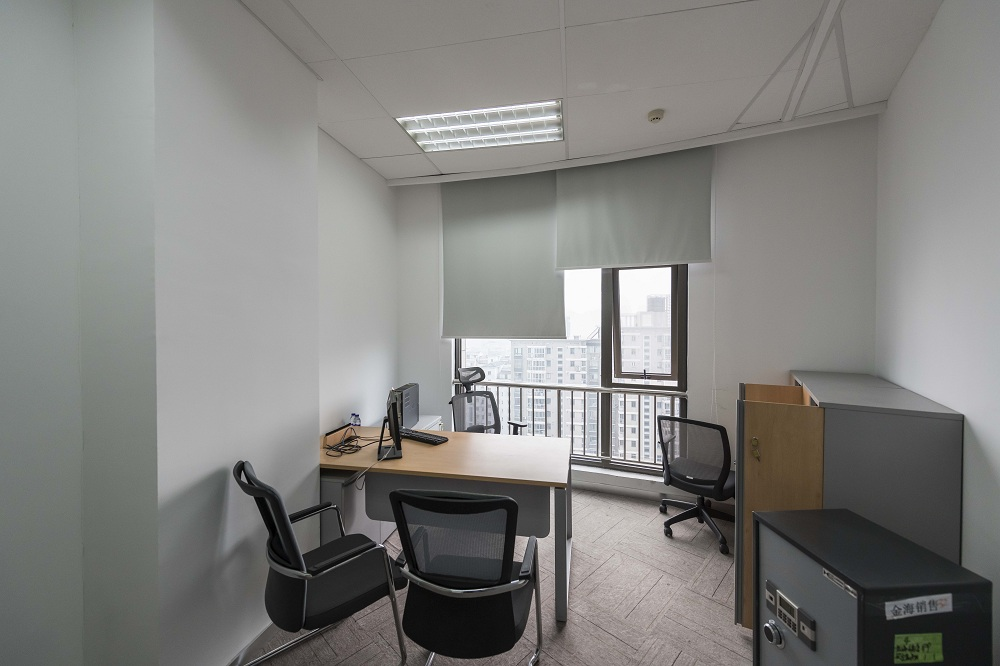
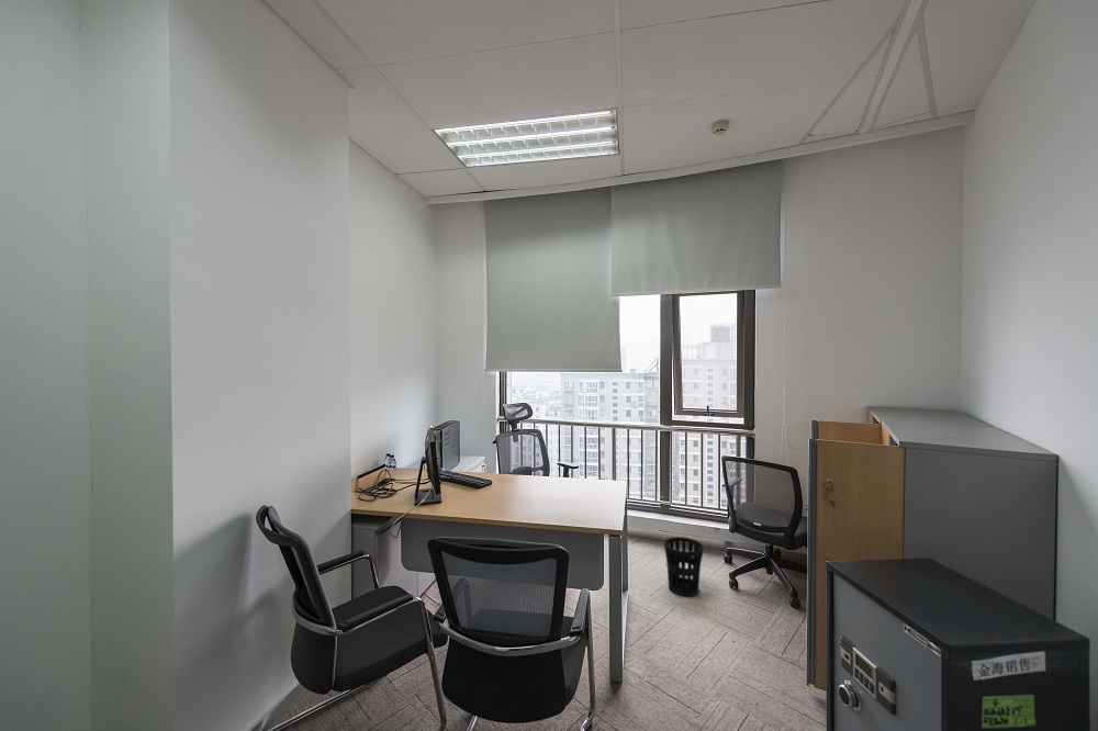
+ wastebasket [663,536,704,597]
